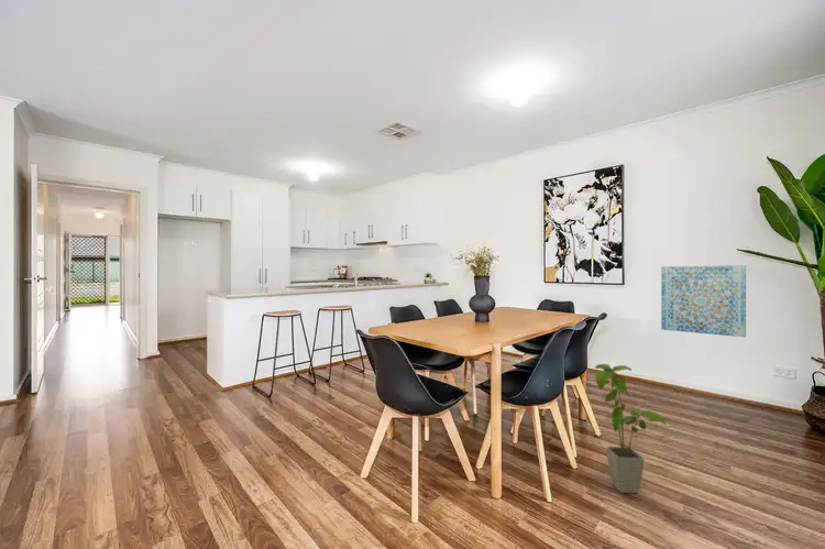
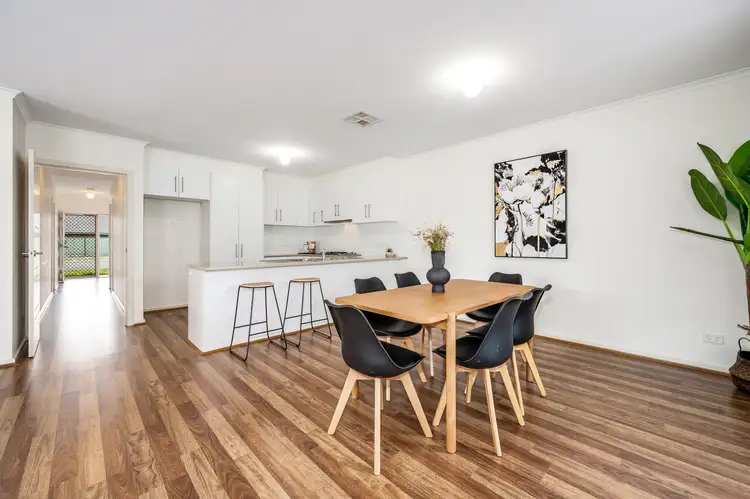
- wall art [660,264,747,339]
- house plant [594,363,668,494]
